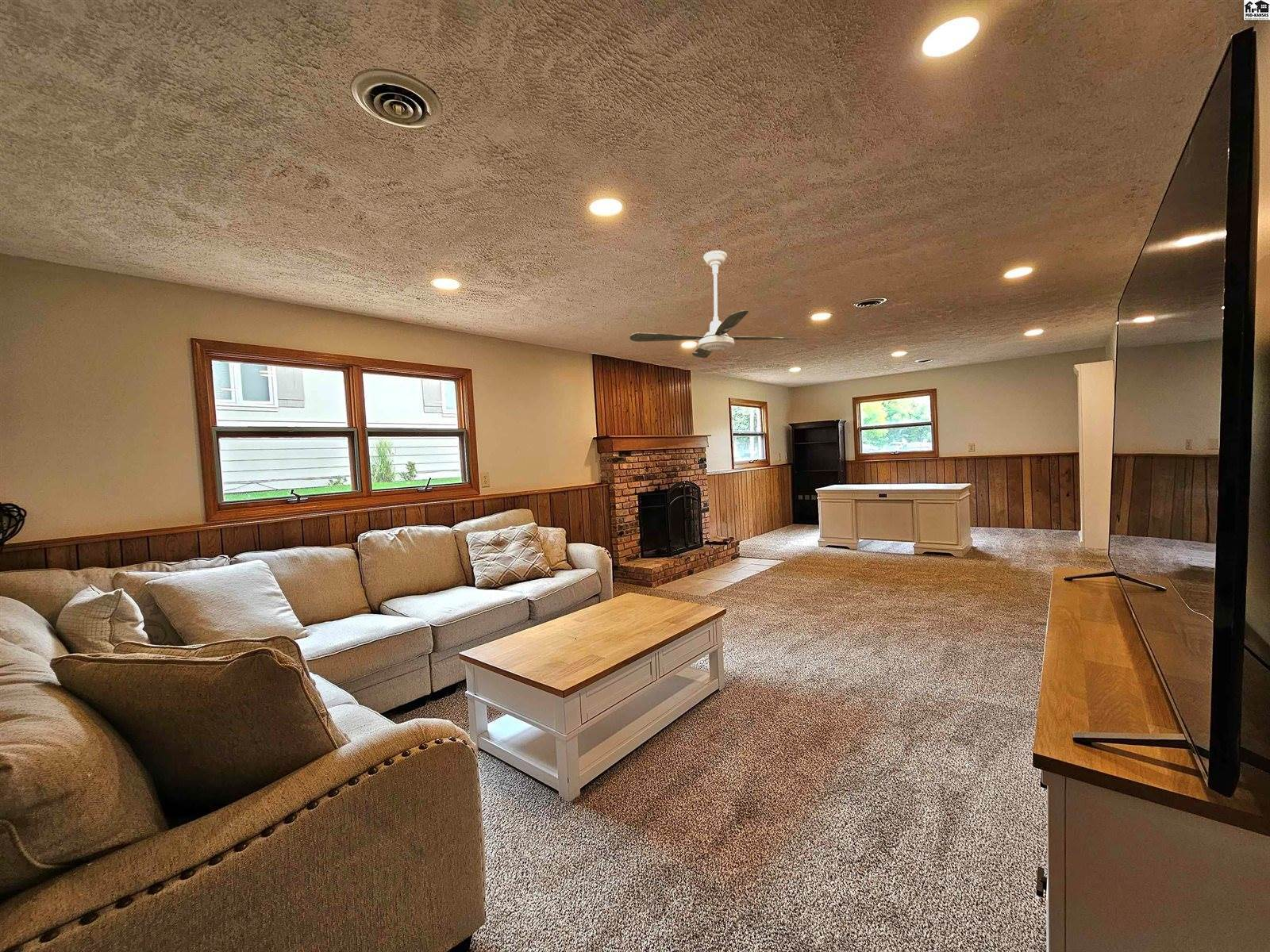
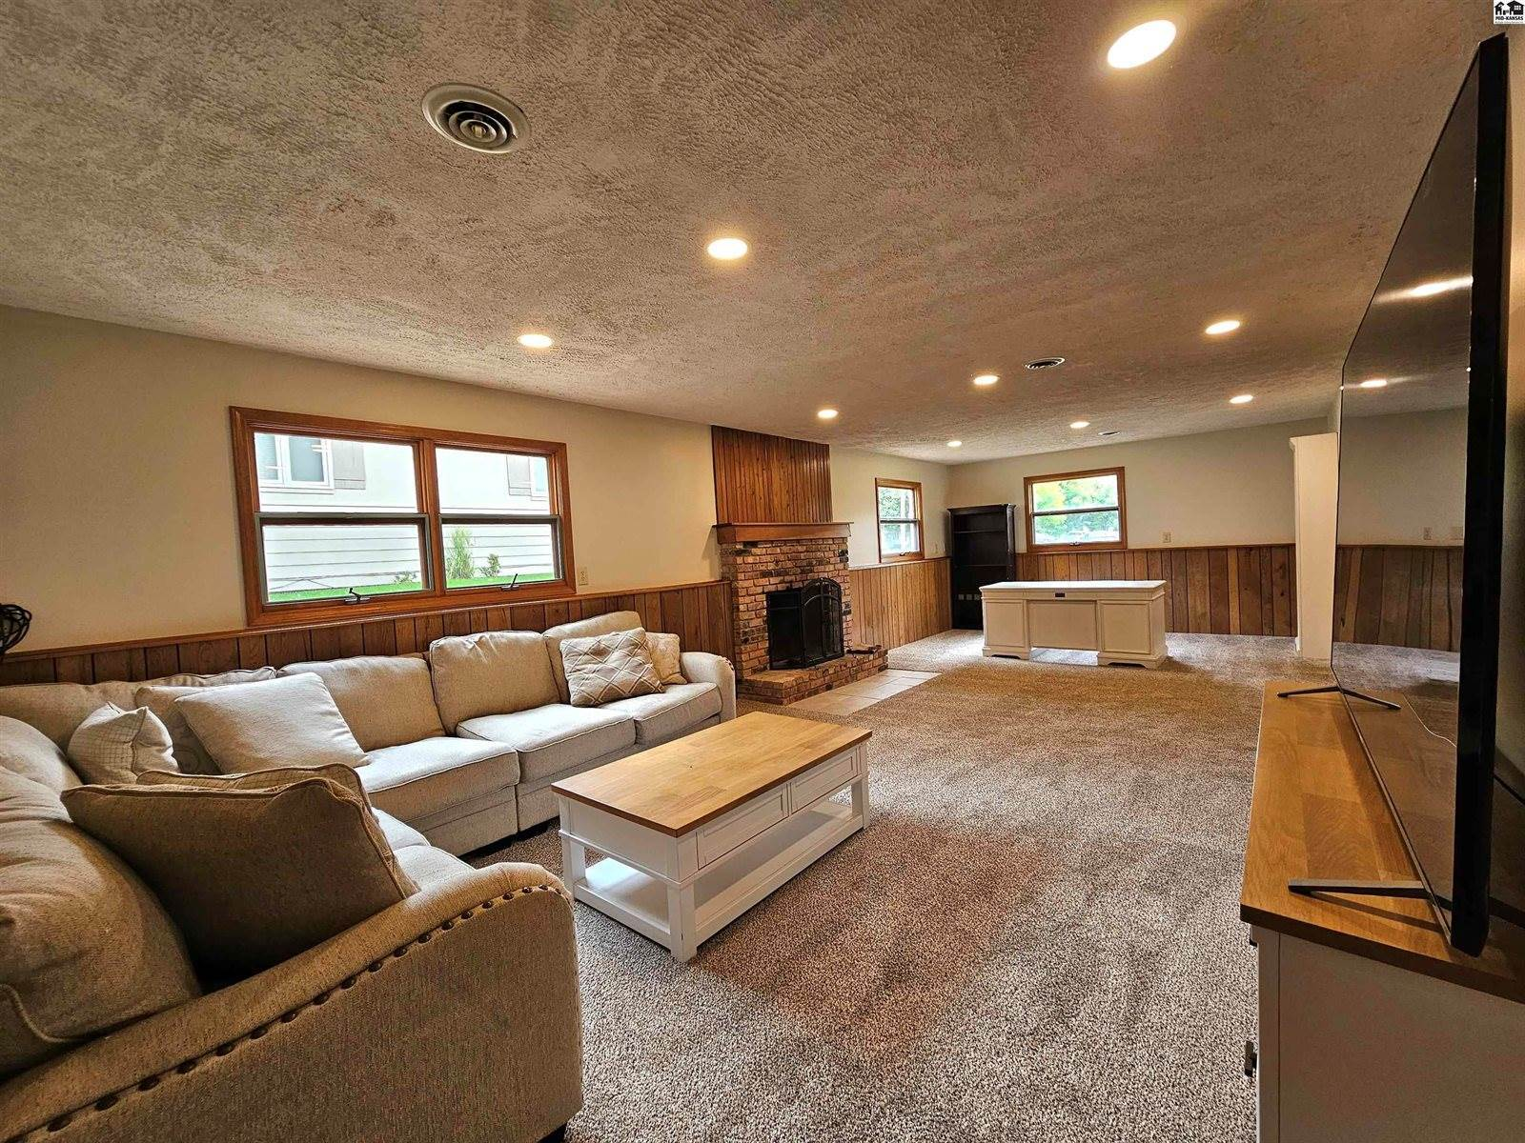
- ceiling fan [629,250,802,359]
